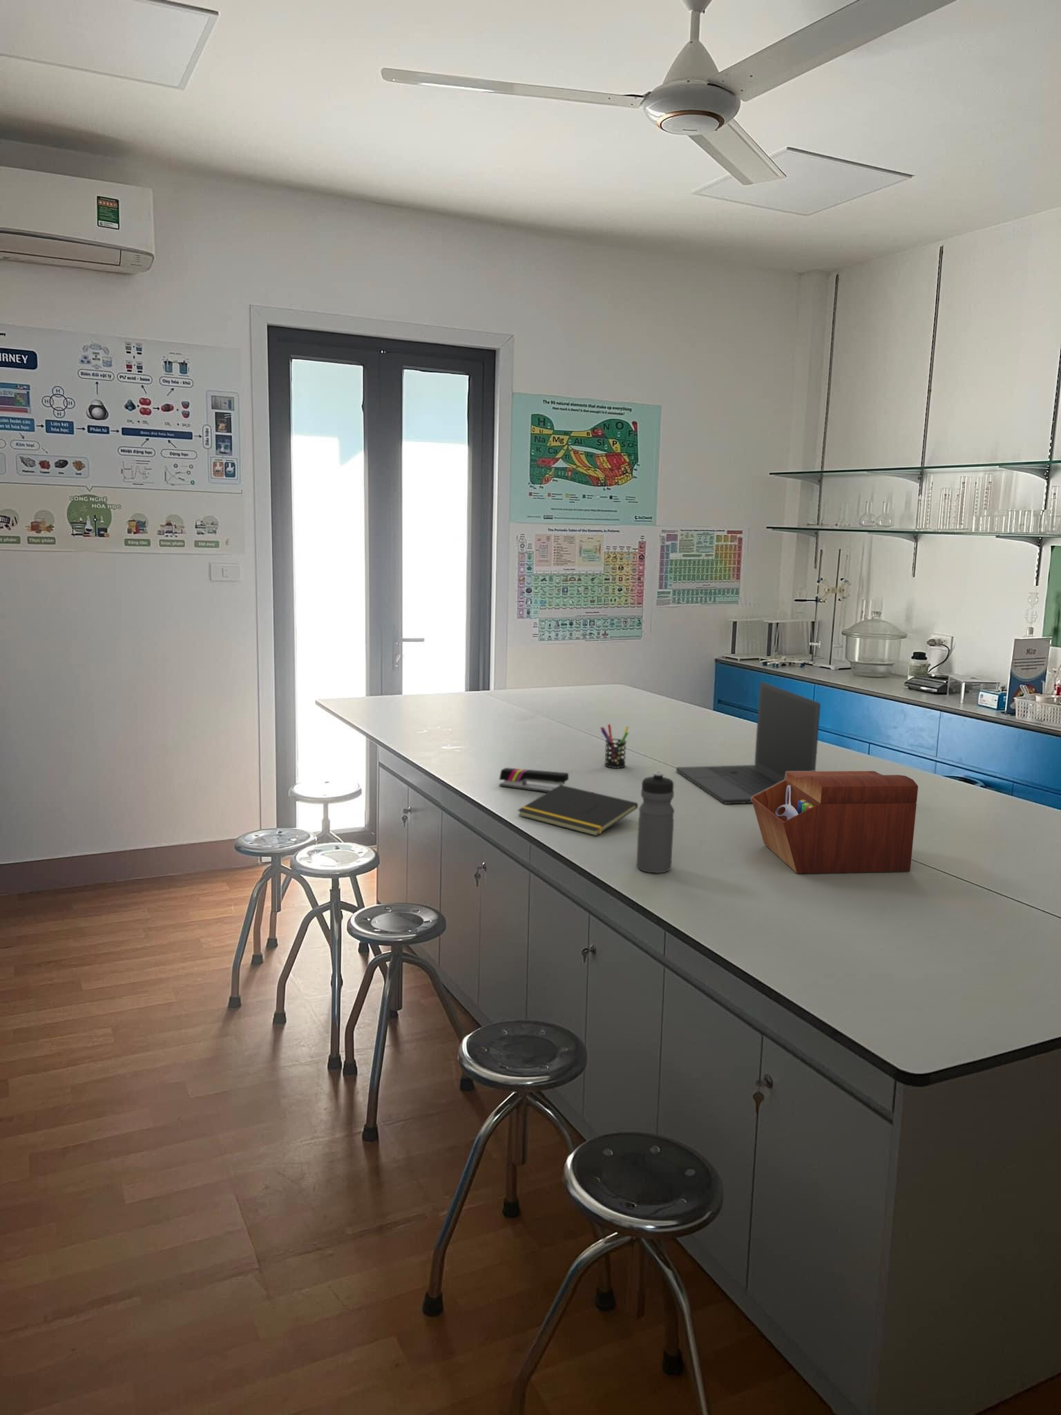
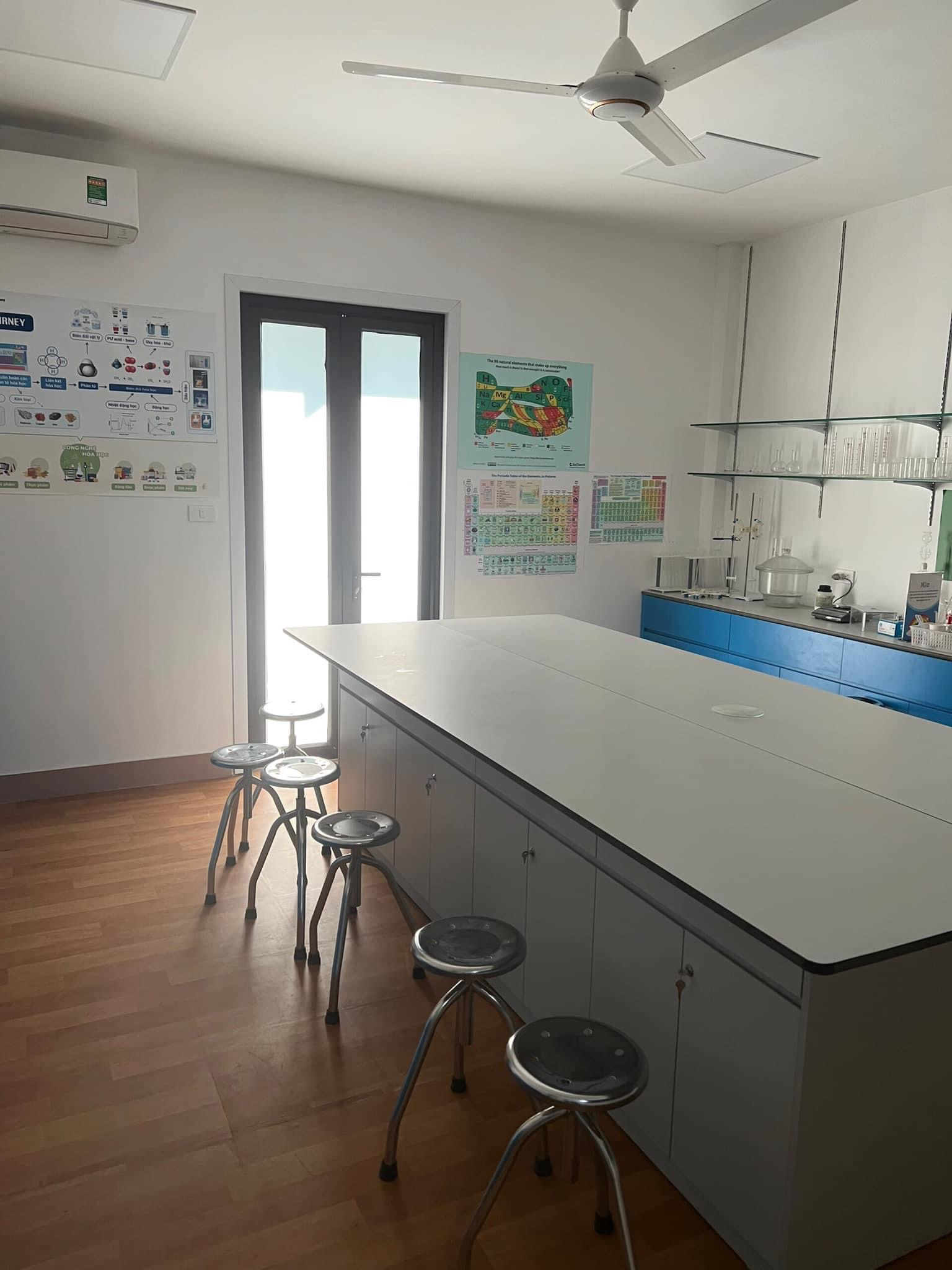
- notepad [517,784,639,837]
- water bottle [635,771,675,874]
- laptop [675,681,821,804]
- sewing box [751,770,918,874]
- pen holder [600,723,630,769]
- stapler [498,767,570,793]
